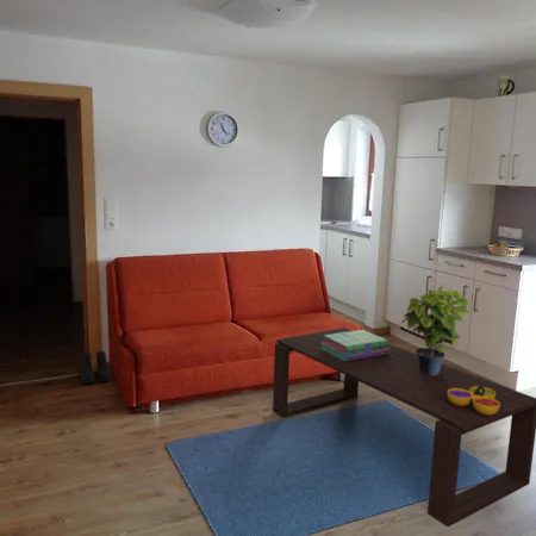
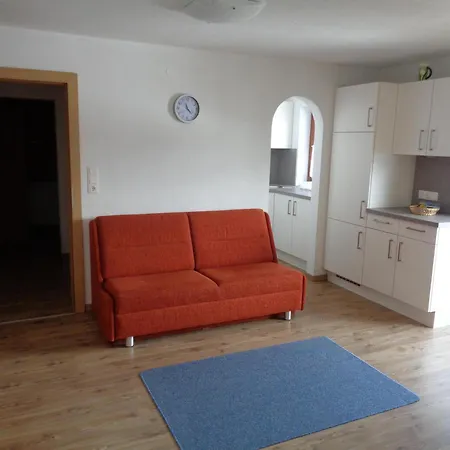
- decorative bowl [447,386,500,416]
- potted plant [400,283,470,375]
- stack of books [320,329,389,361]
- boots [80,349,112,385]
- coffee table [272,326,536,528]
